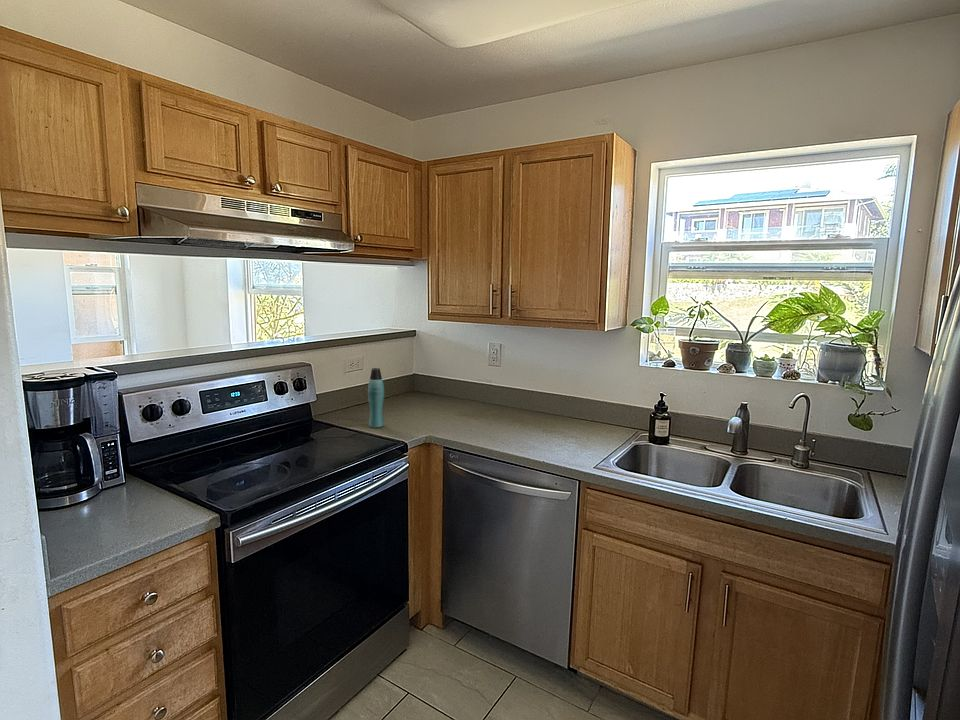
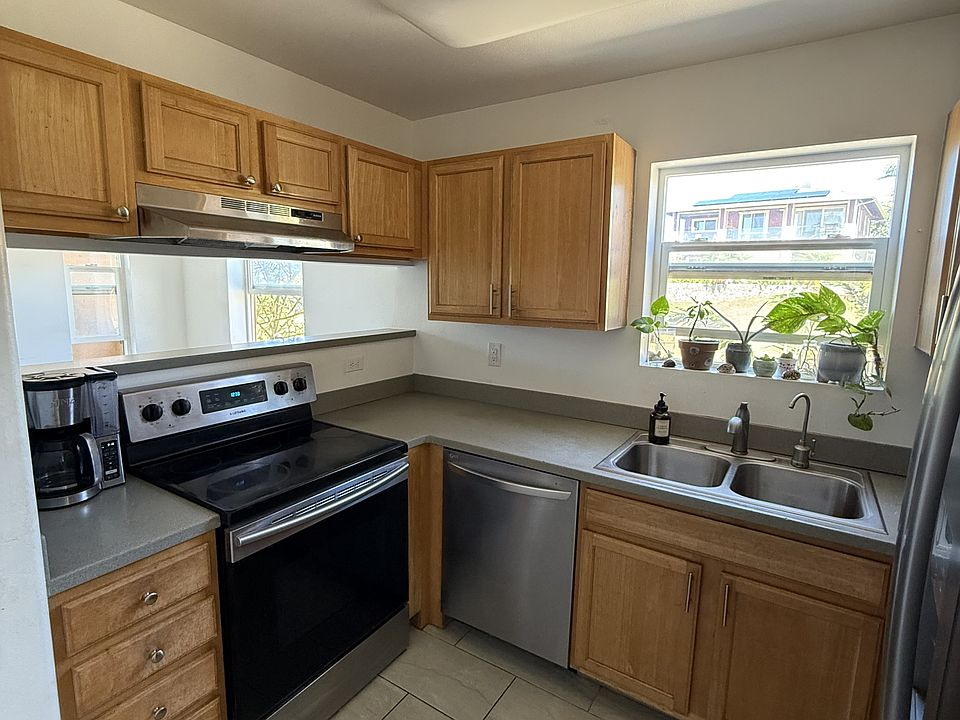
- bottle [367,367,385,429]
